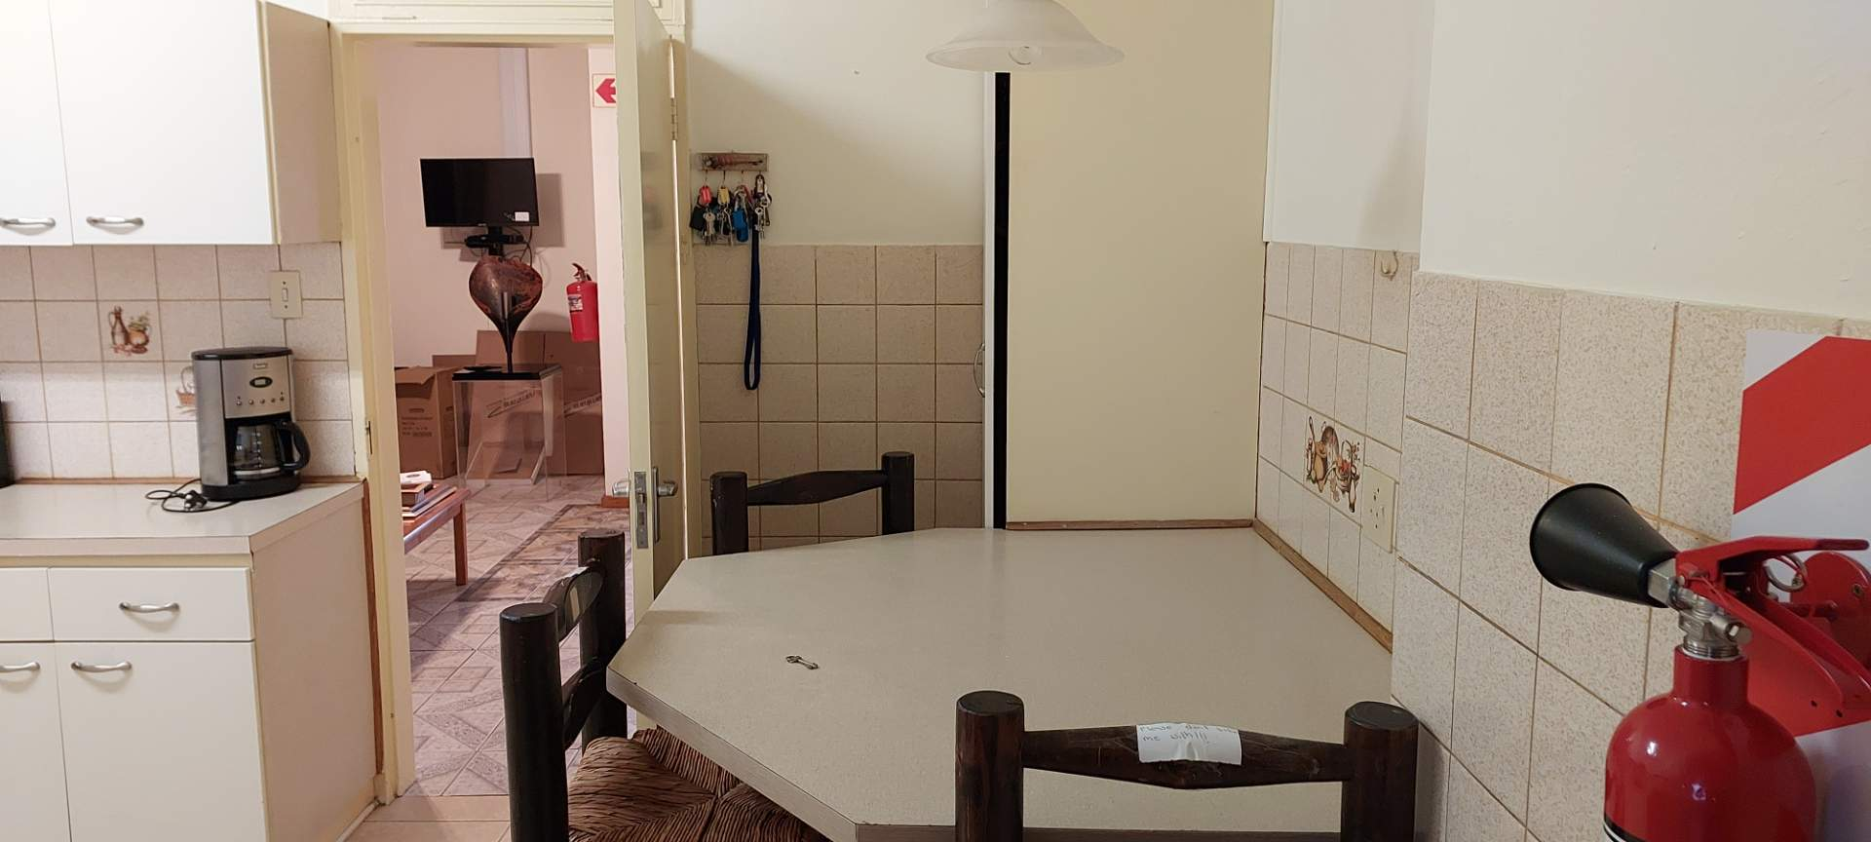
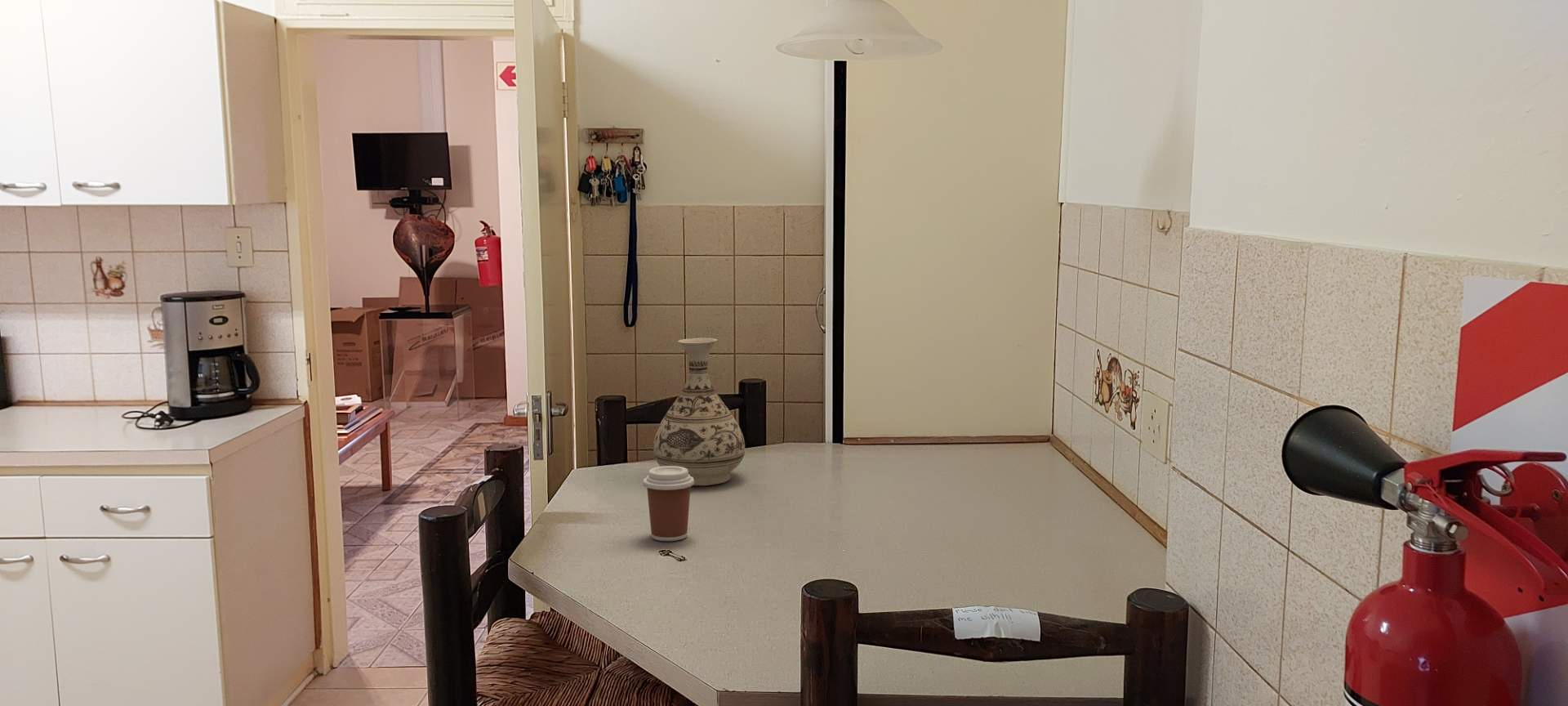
+ coffee cup [643,466,694,542]
+ vase [653,337,746,486]
